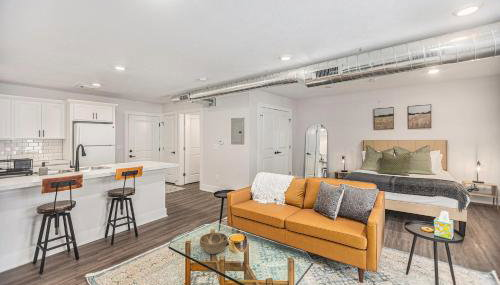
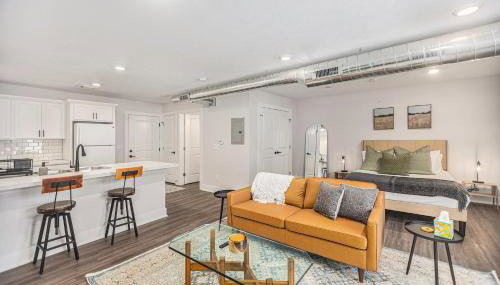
- decorative bowl [199,232,228,255]
